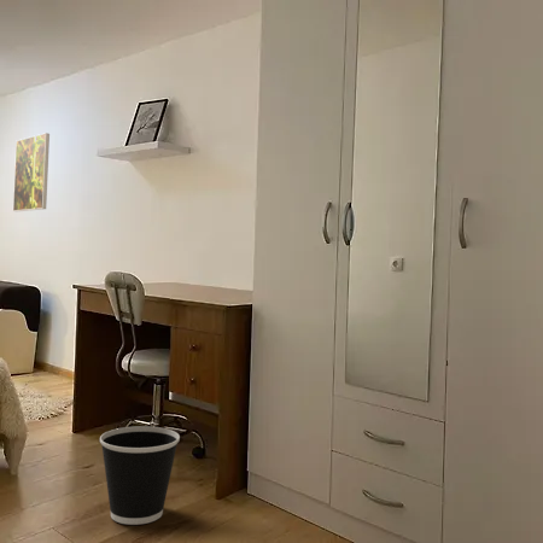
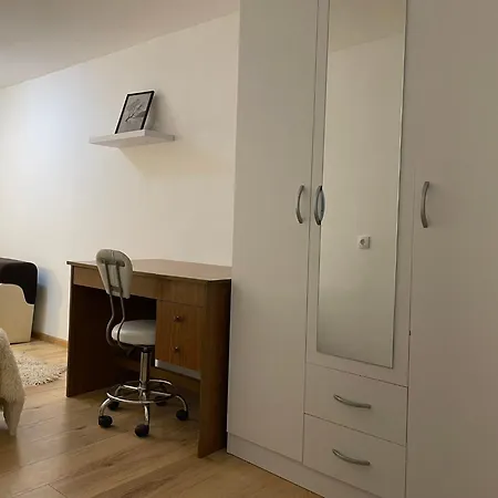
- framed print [12,132,51,212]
- wastebasket [99,426,181,526]
